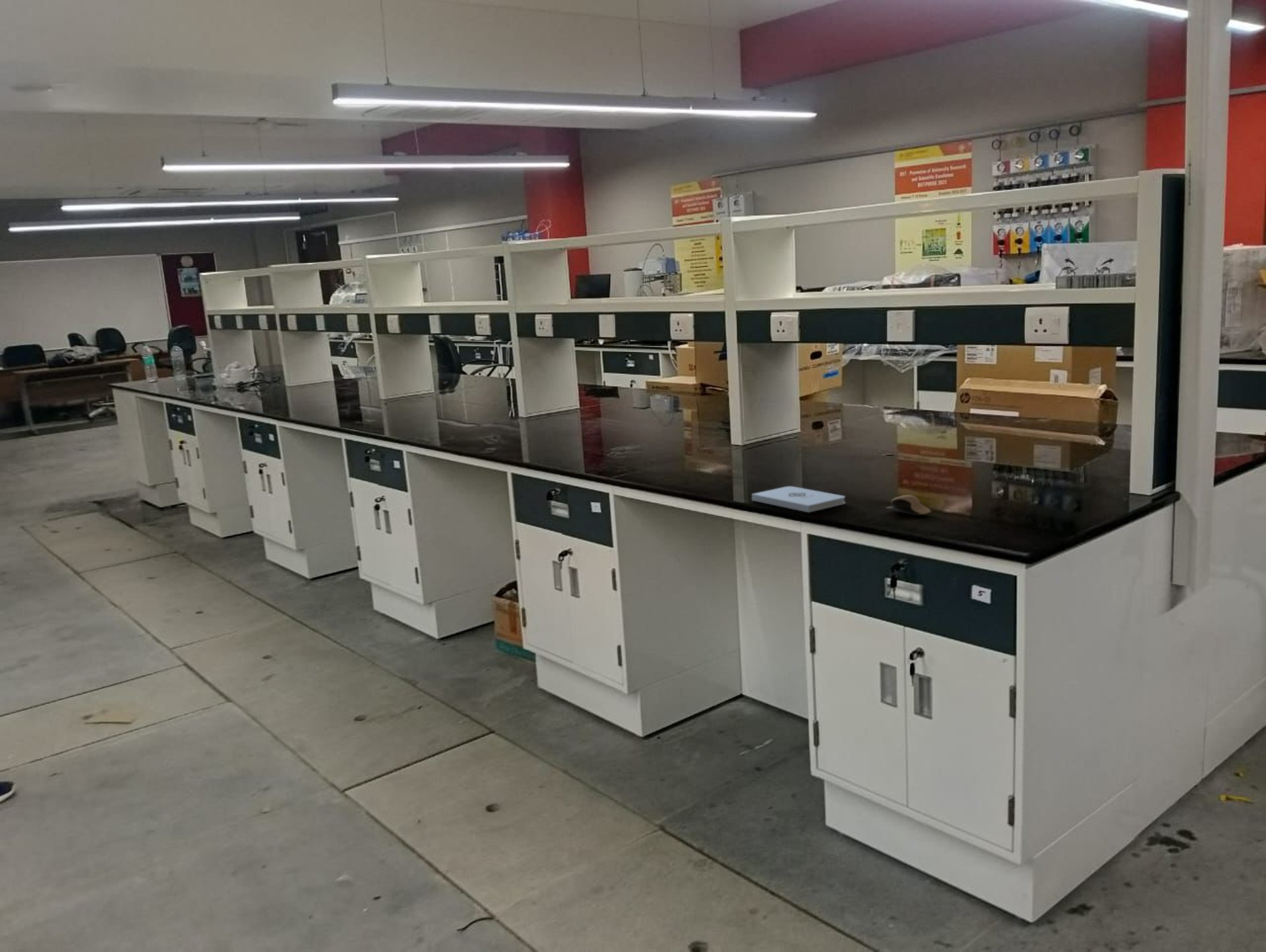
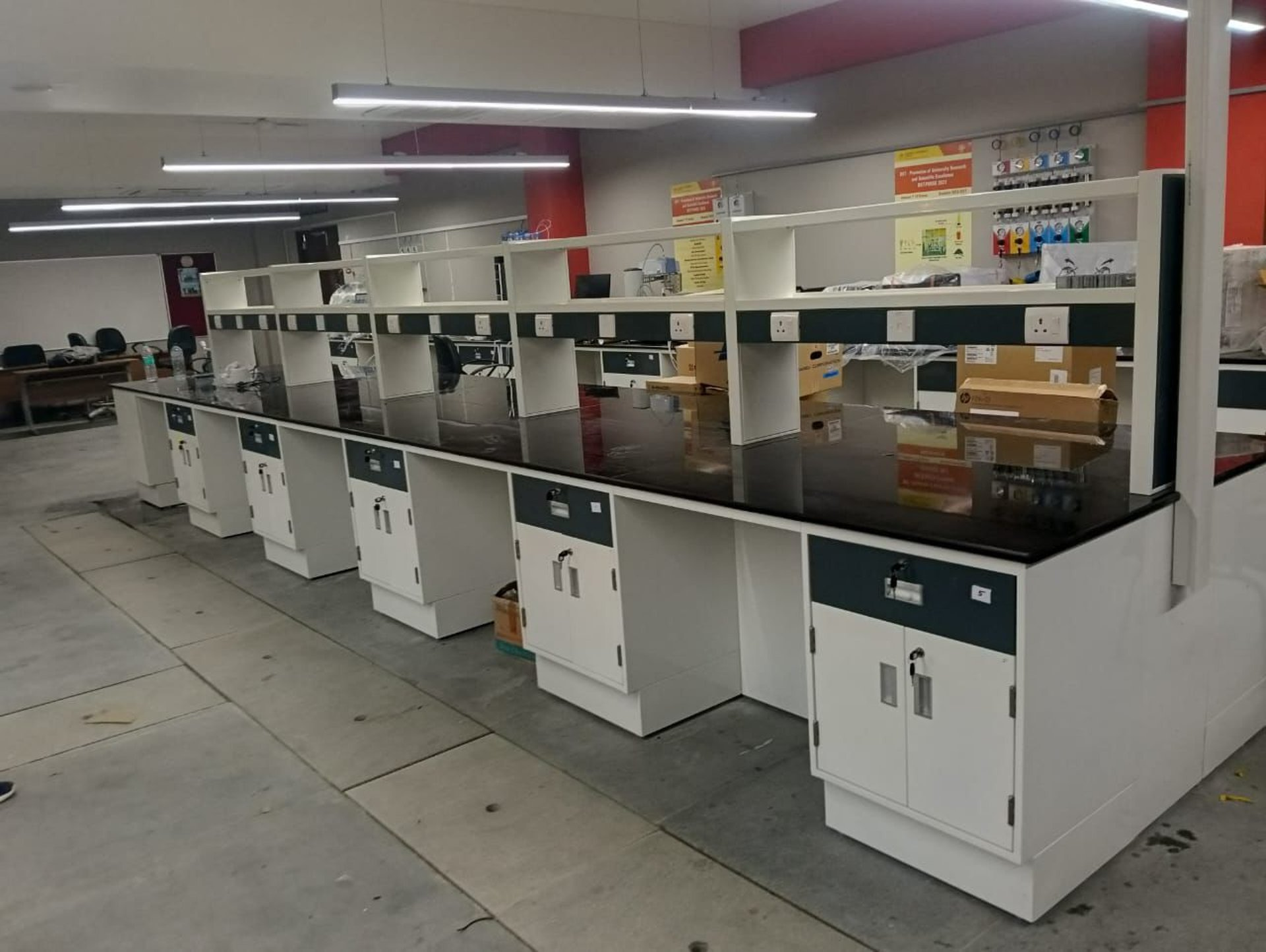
- notepad [751,486,846,513]
- baseball cap [886,494,932,515]
